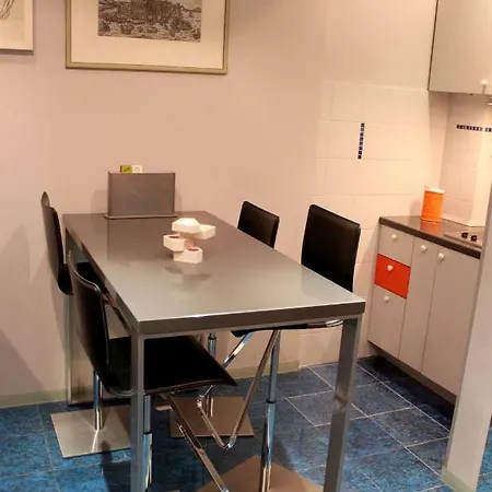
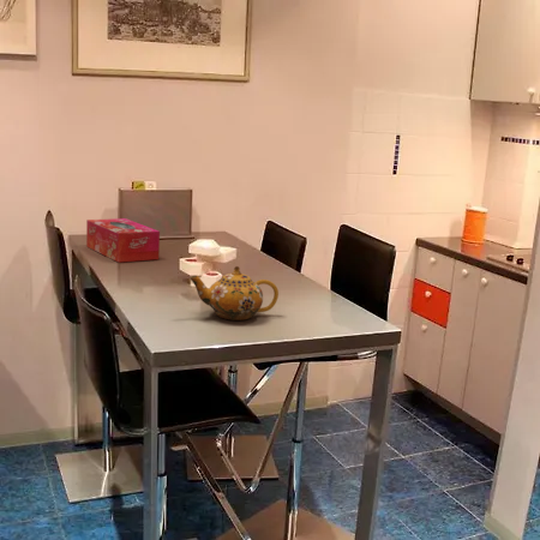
+ teapot [188,265,280,322]
+ tissue box [85,217,161,264]
